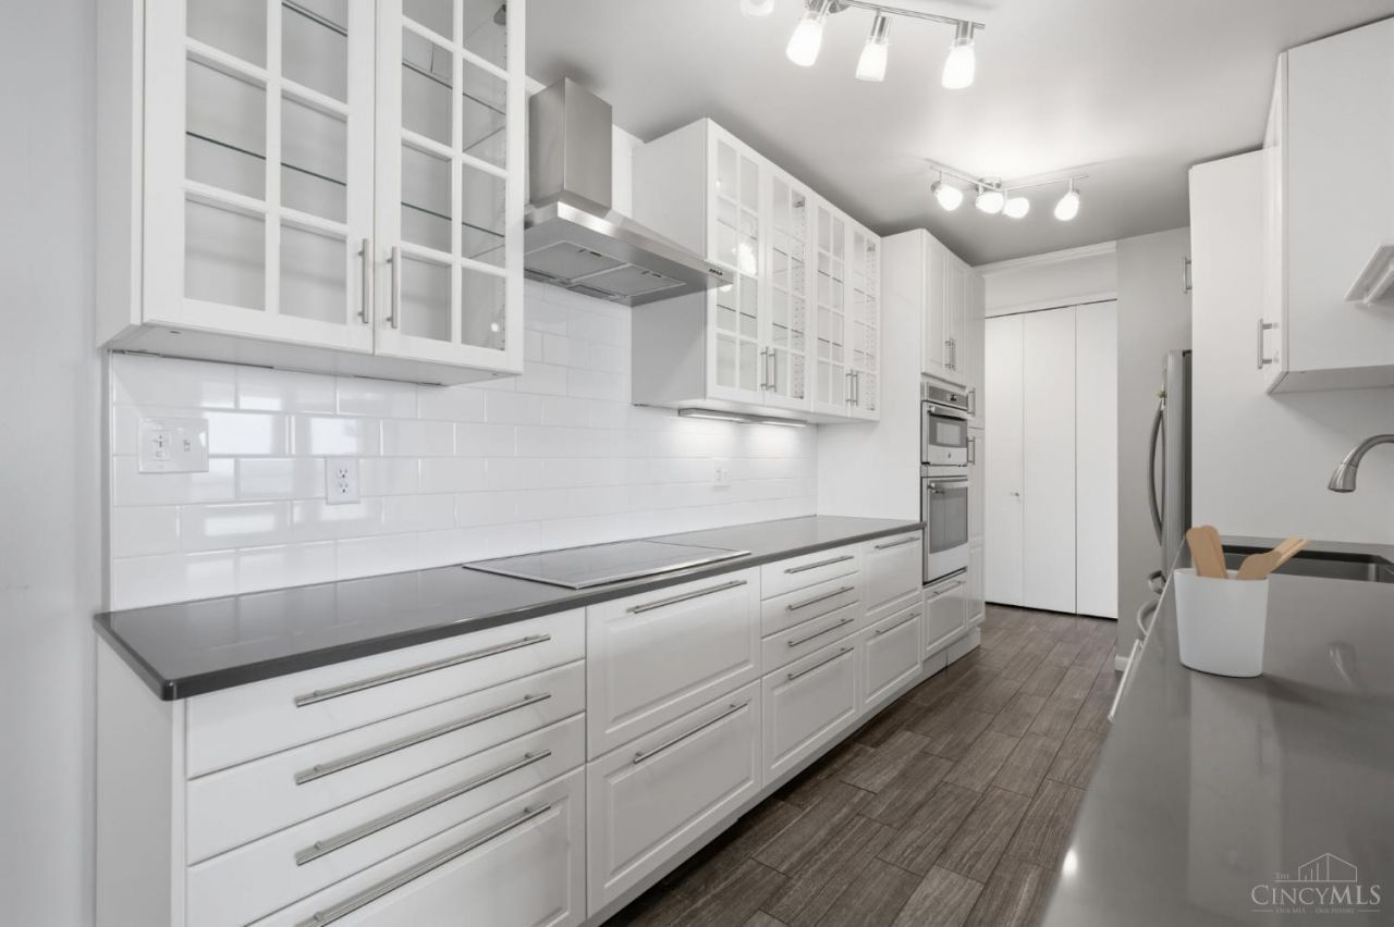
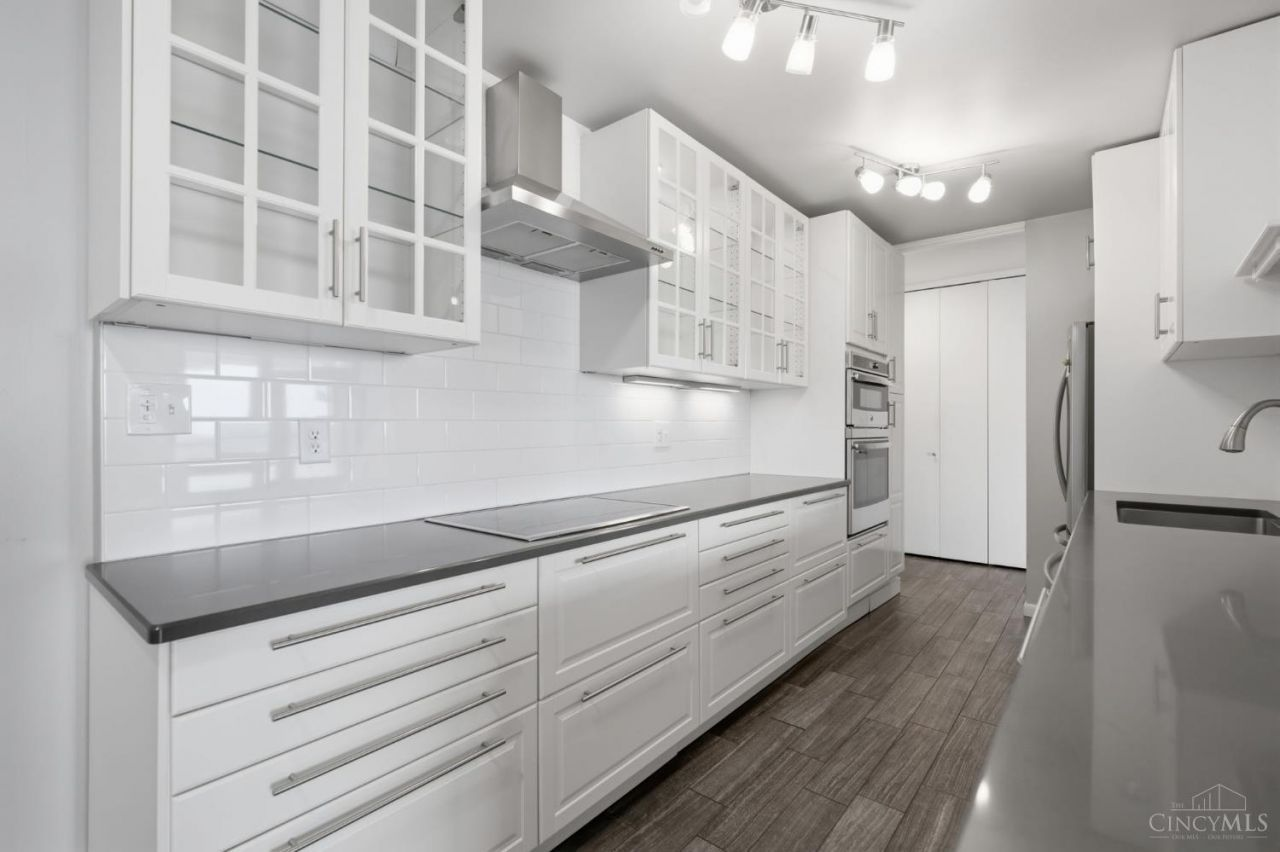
- utensil holder [1173,524,1314,678]
